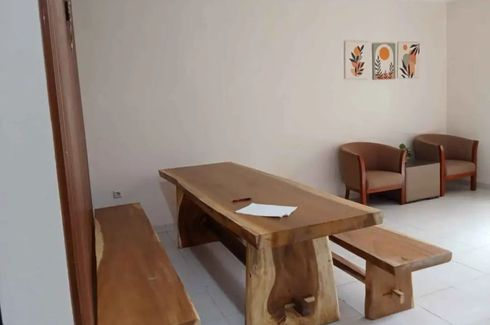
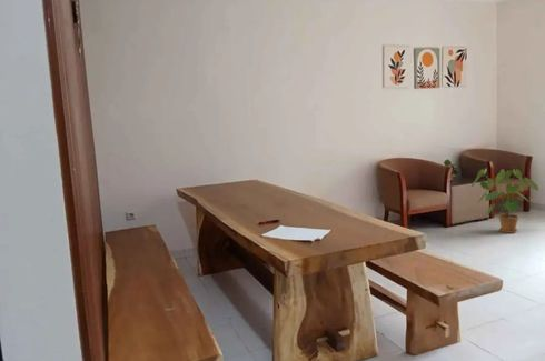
+ house plant [470,168,541,234]
